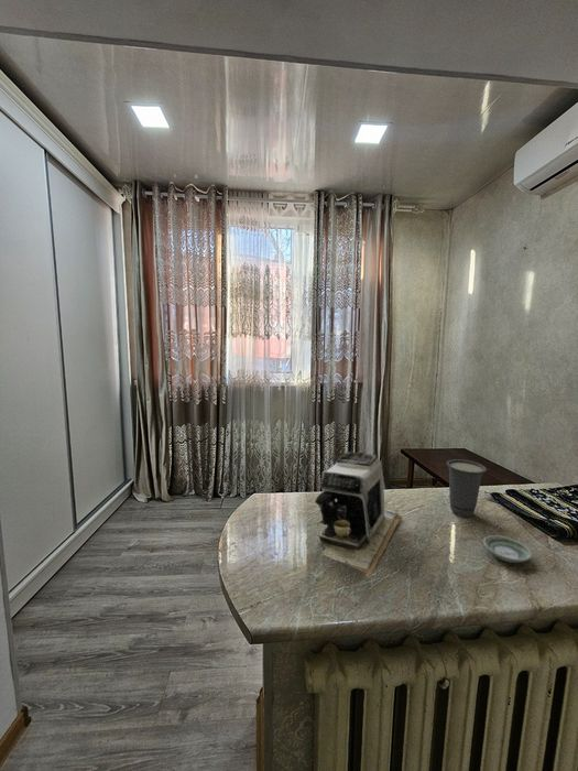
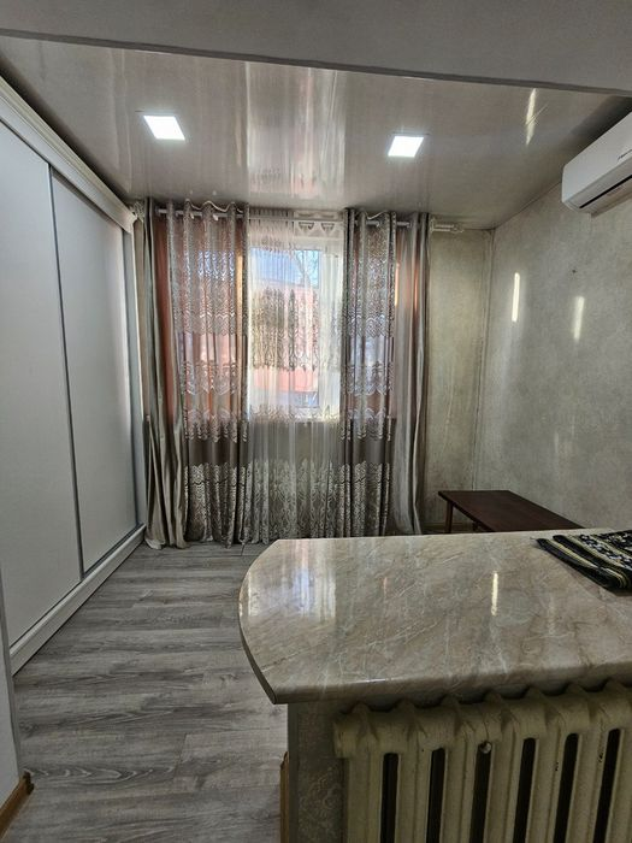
- cup [445,458,488,518]
- coffee maker [314,450,403,580]
- saucer [482,534,533,564]
